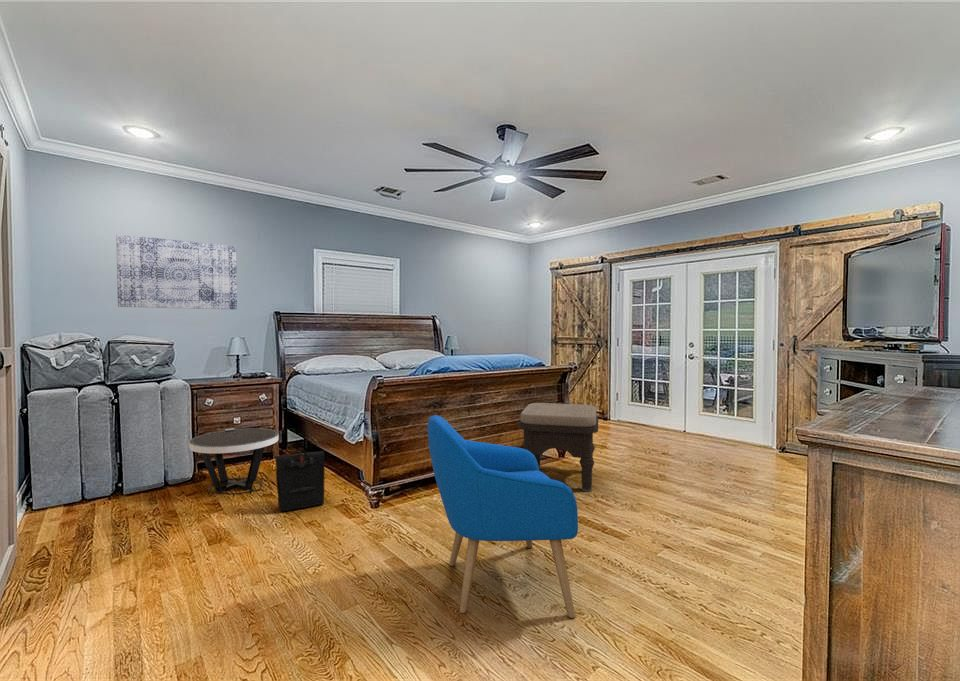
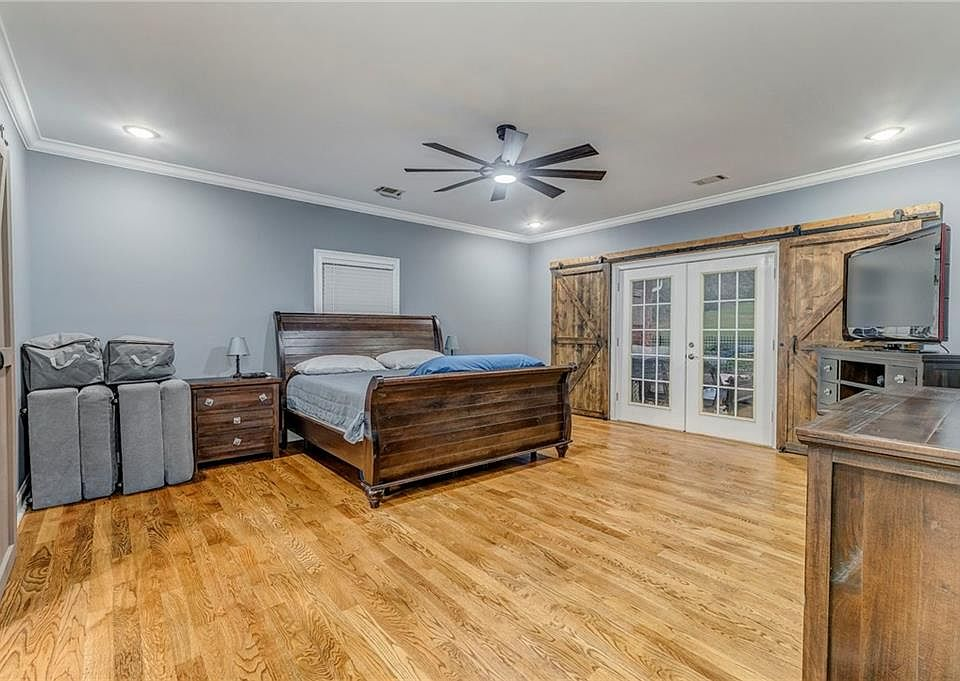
- armchair [427,414,579,619]
- side table [189,427,280,495]
- backpack [274,447,326,513]
- ottoman [517,402,599,493]
- wall art [115,233,238,310]
